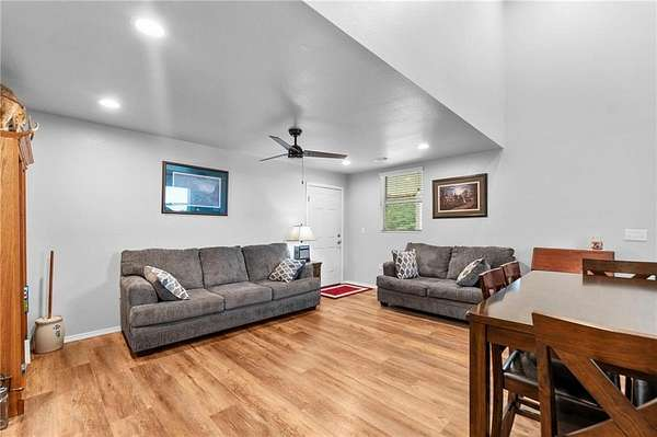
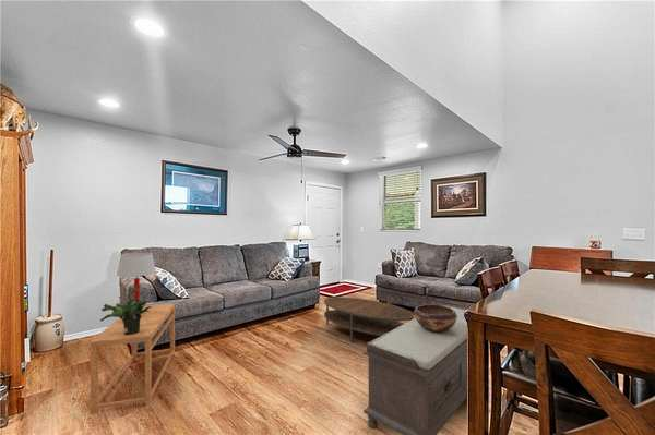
+ table lamp [116,252,157,301]
+ side table [90,302,176,415]
+ coffee table [323,295,415,343]
+ bench [362,304,468,435]
+ potted plant [99,285,152,335]
+ decorative bowl [413,303,457,333]
